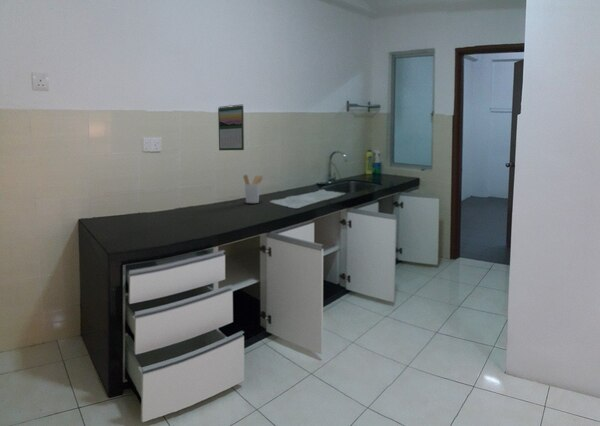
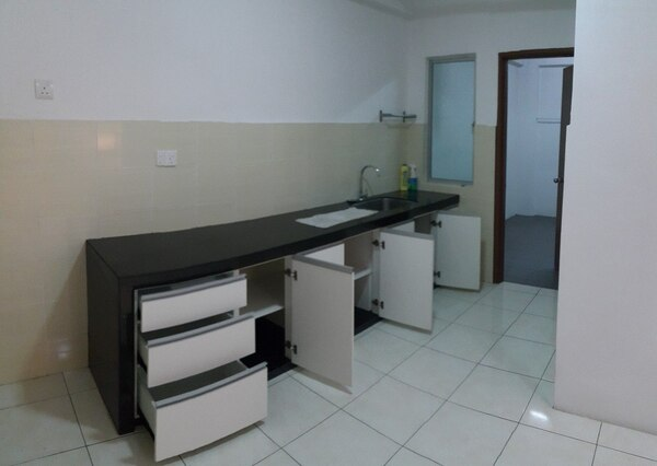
- calendar [217,103,245,151]
- utensil holder [242,174,264,204]
